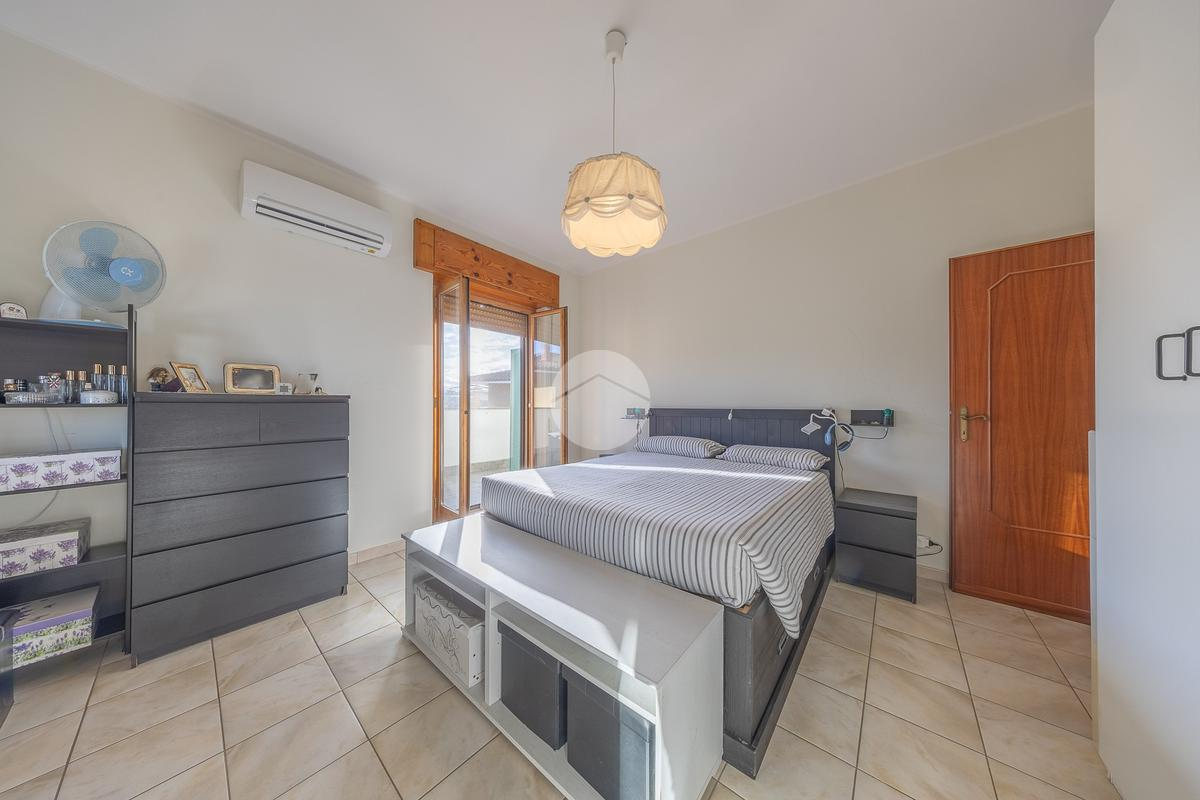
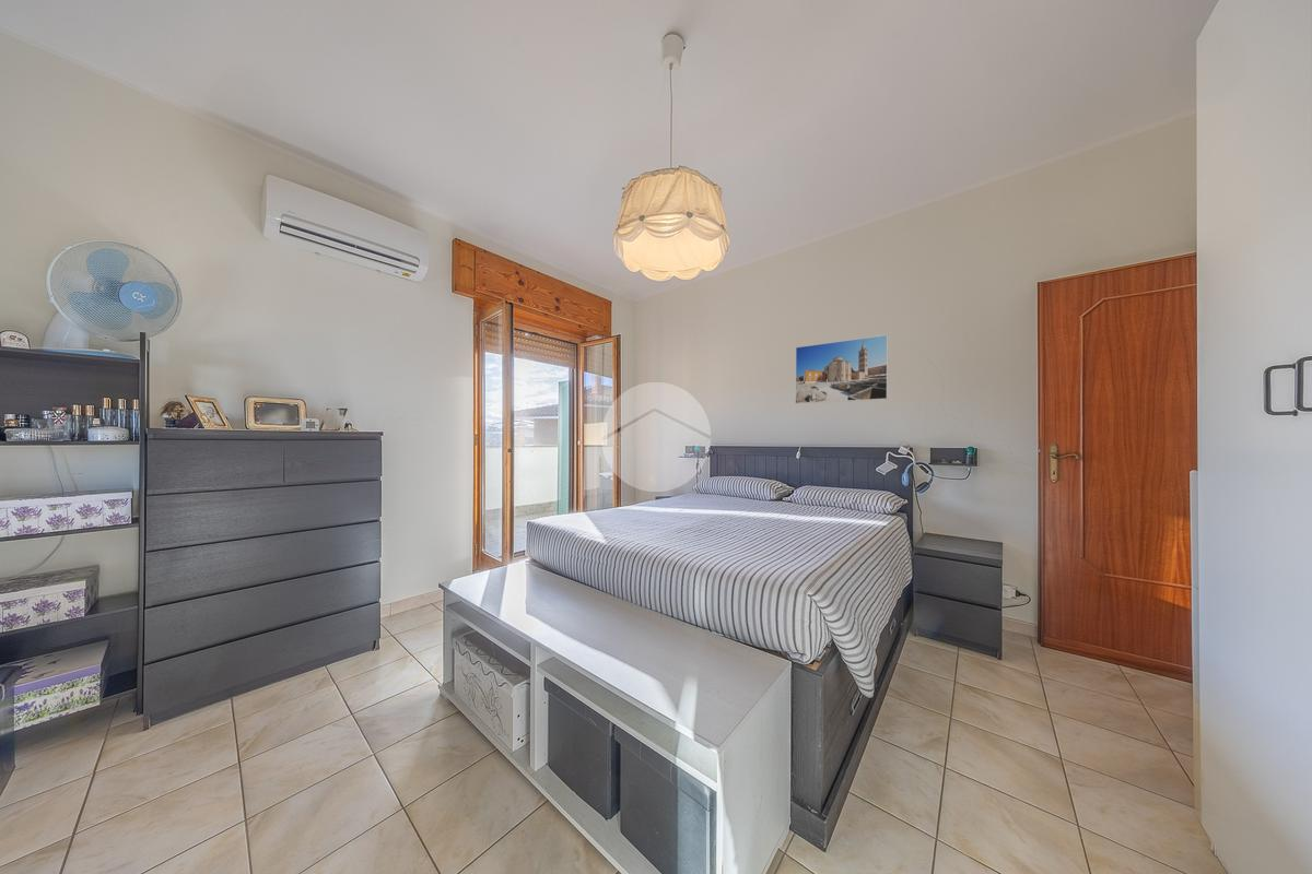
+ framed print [794,333,890,404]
